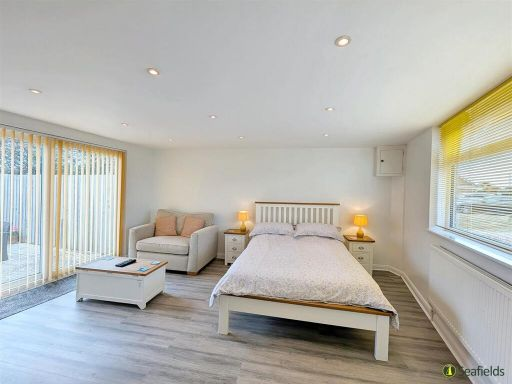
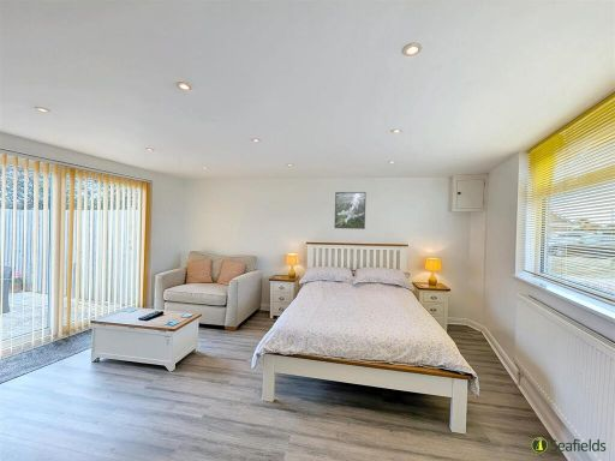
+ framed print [334,191,368,230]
